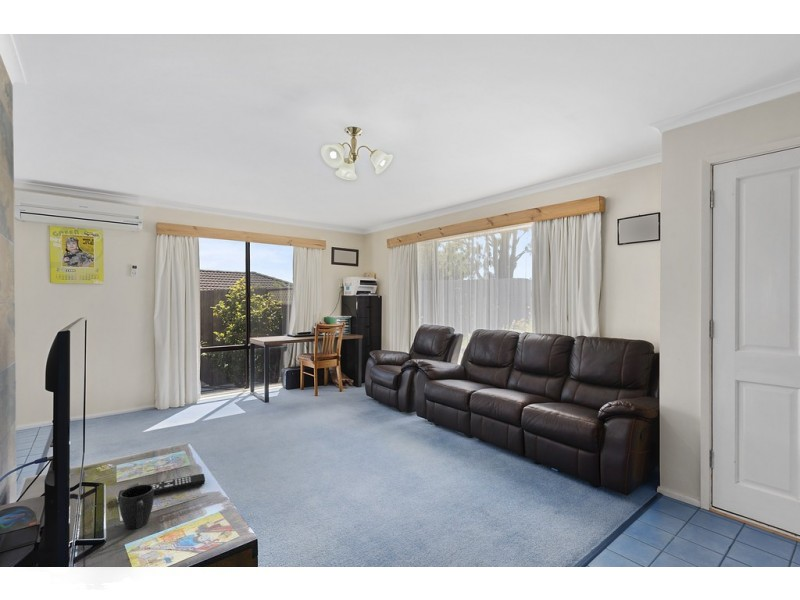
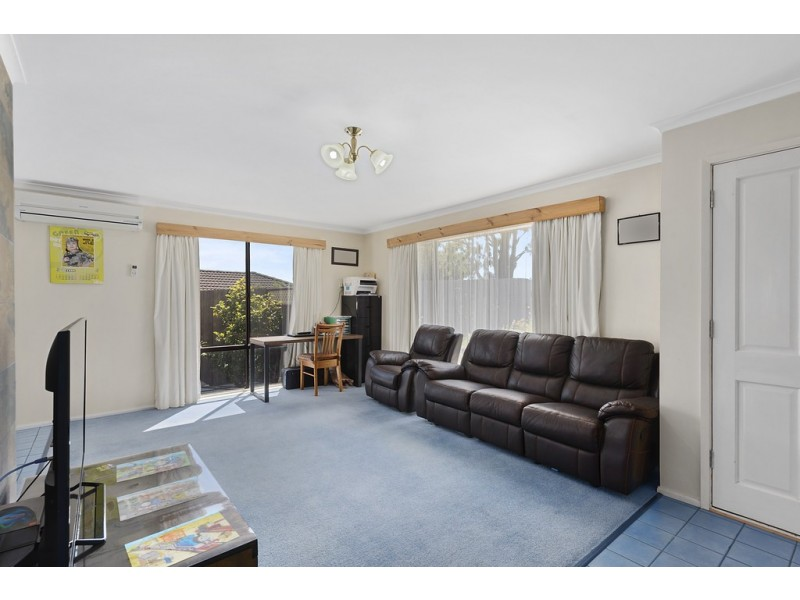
- mug [118,483,155,530]
- remote control [117,473,206,502]
